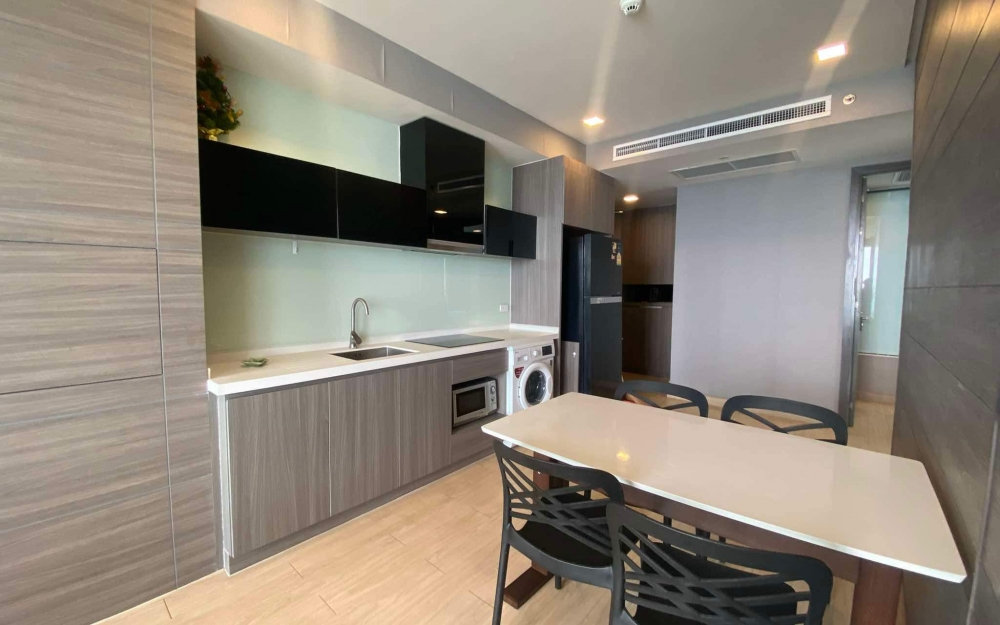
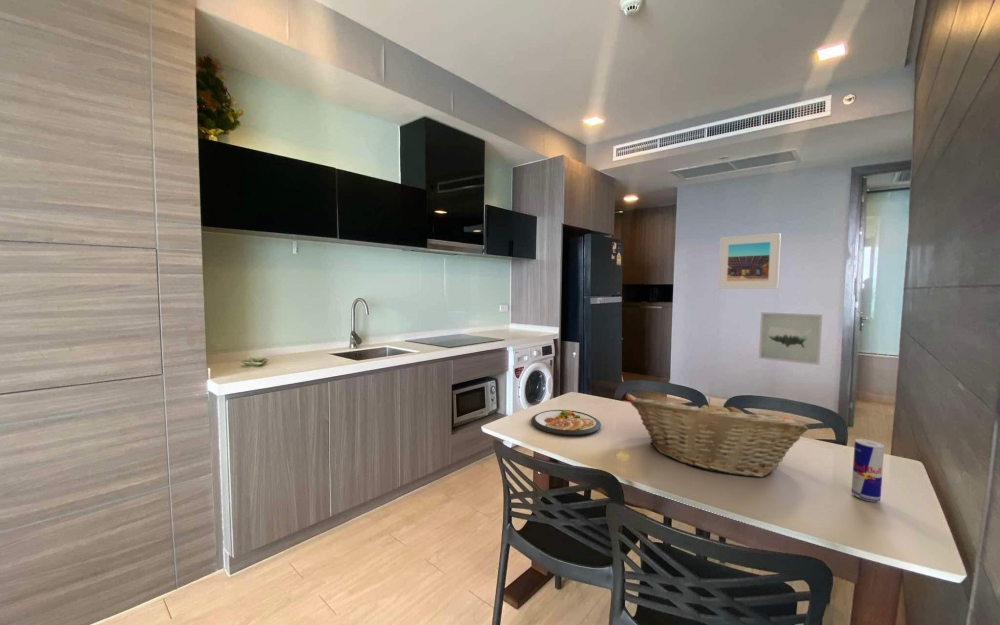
+ dish [530,409,602,437]
+ beverage can [850,438,885,503]
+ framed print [717,232,782,290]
+ wall art [758,311,824,366]
+ fruit basket [630,397,809,478]
